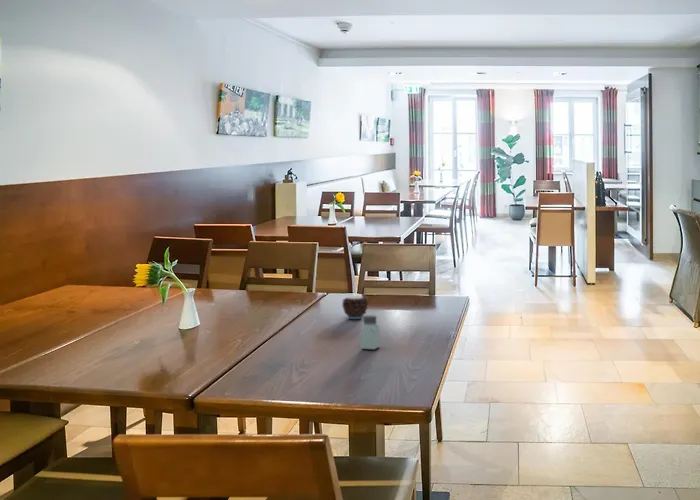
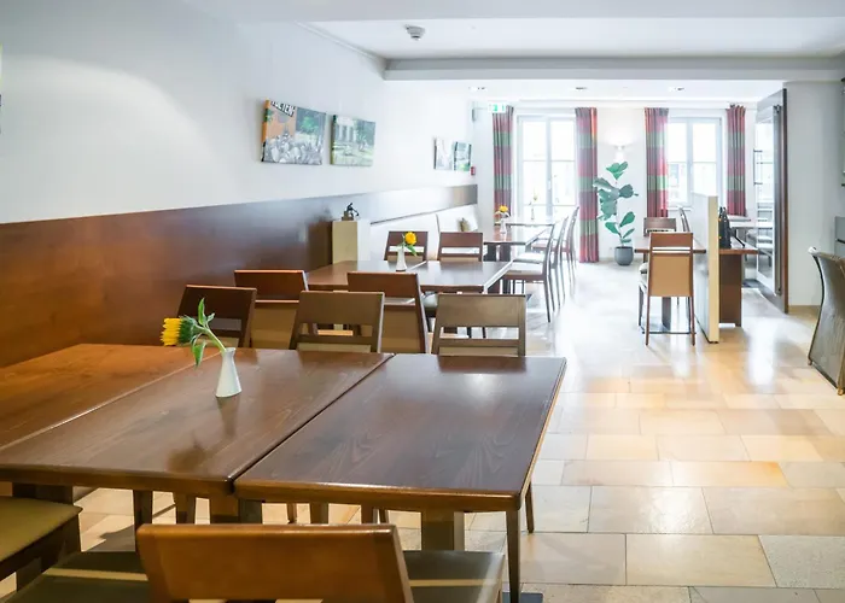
- candle [341,292,369,320]
- saltshaker [360,314,381,350]
